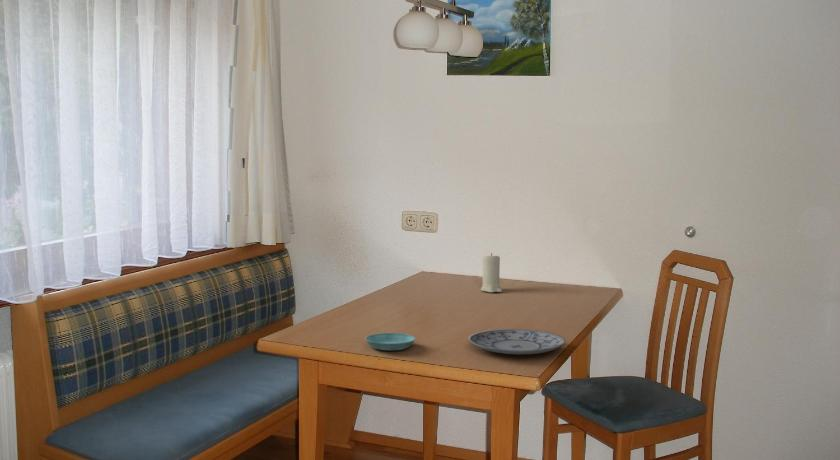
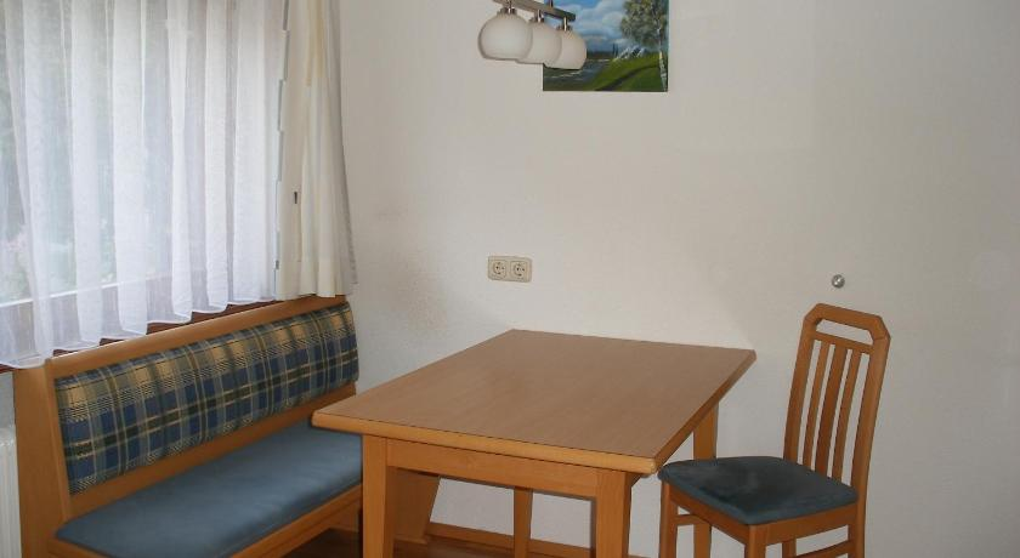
- candle [480,252,503,293]
- plate [468,328,566,355]
- saucer [364,332,417,351]
